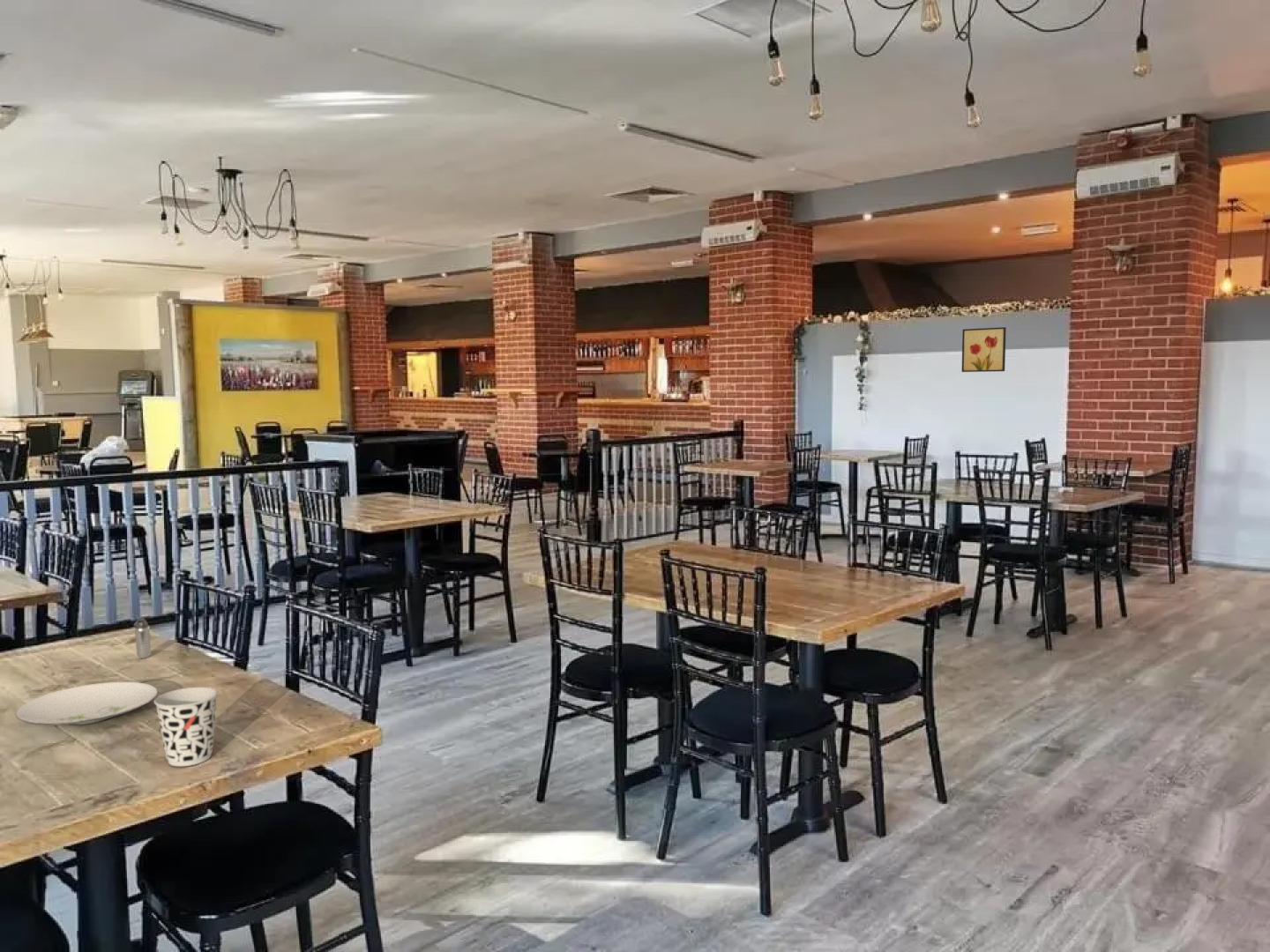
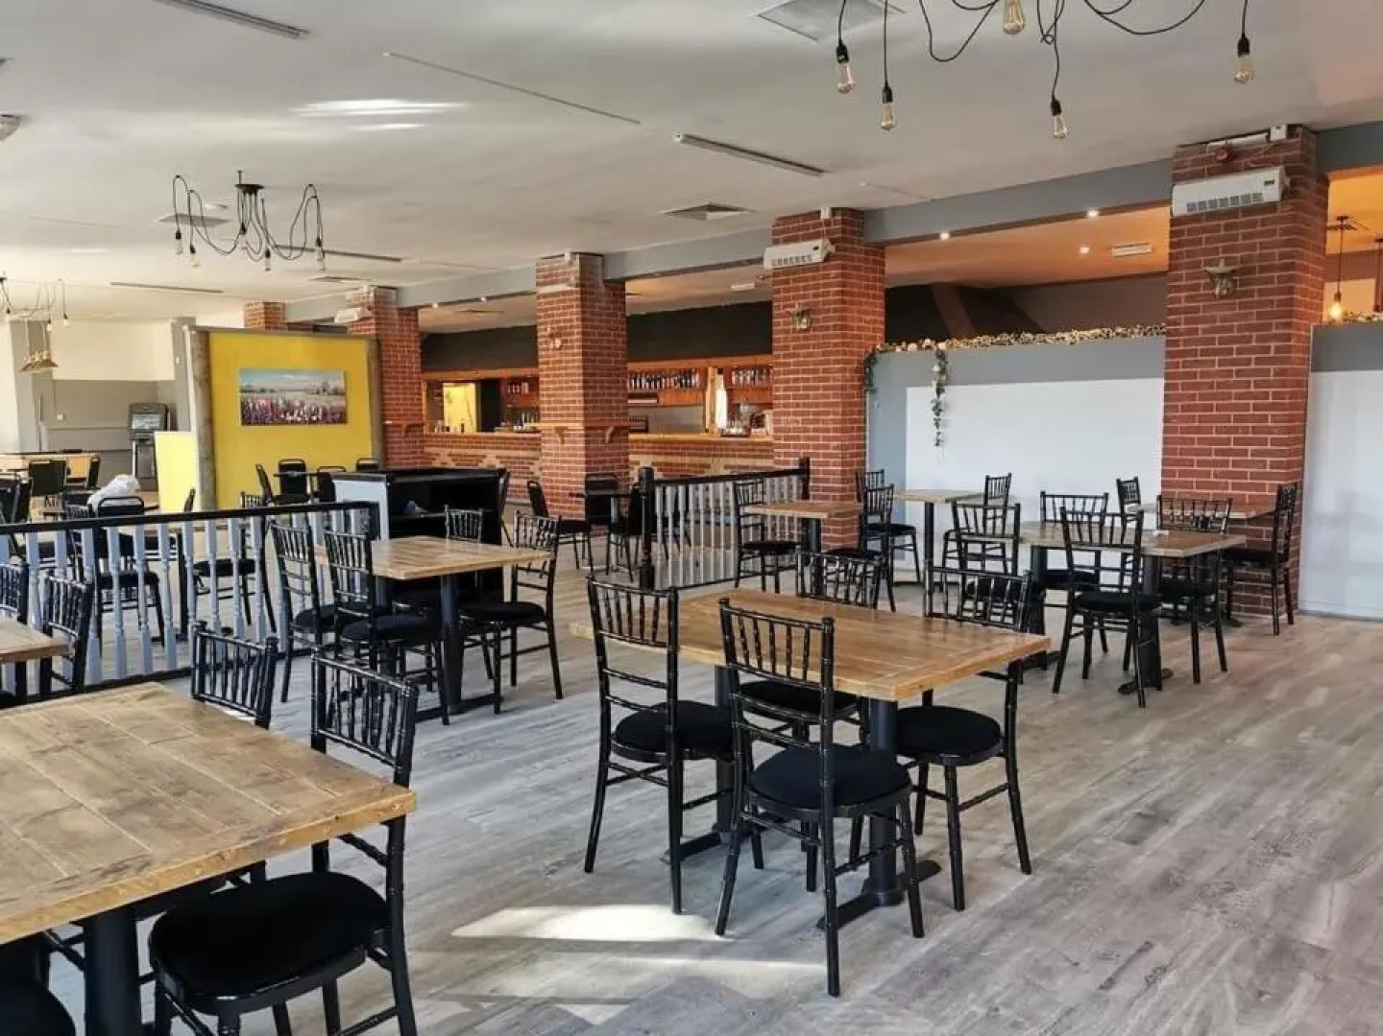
- cup [153,687,219,767]
- wall art [961,326,1007,373]
- shaker [133,617,152,659]
- plate [15,681,159,726]
